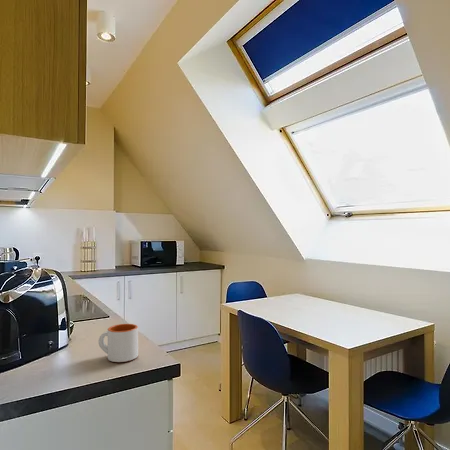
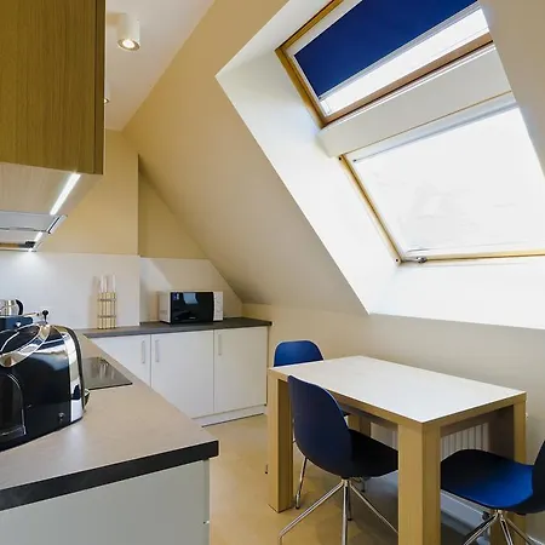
- mug [97,323,139,363]
